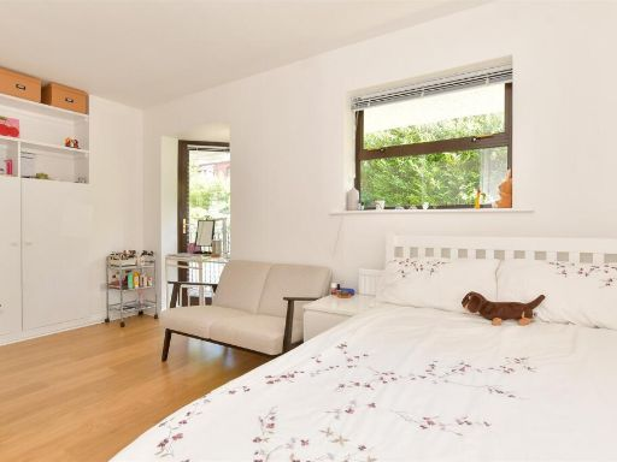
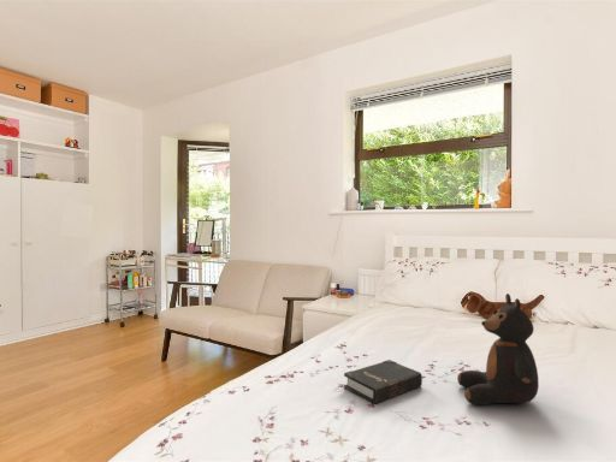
+ hardback book [343,359,424,405]
+ teddy bear [456,292,540,405]
